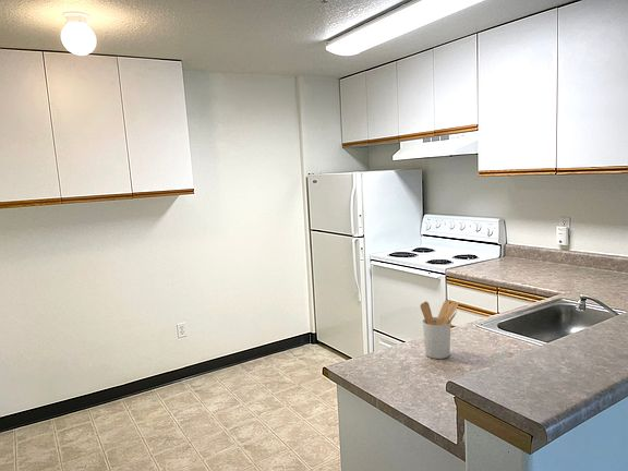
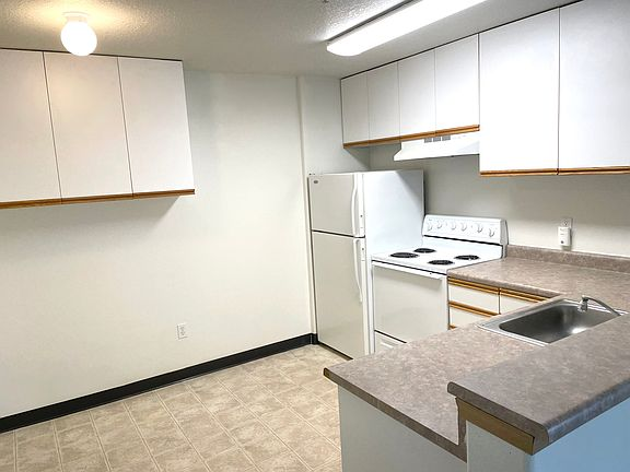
- utensil holder [420,300,459,360]
